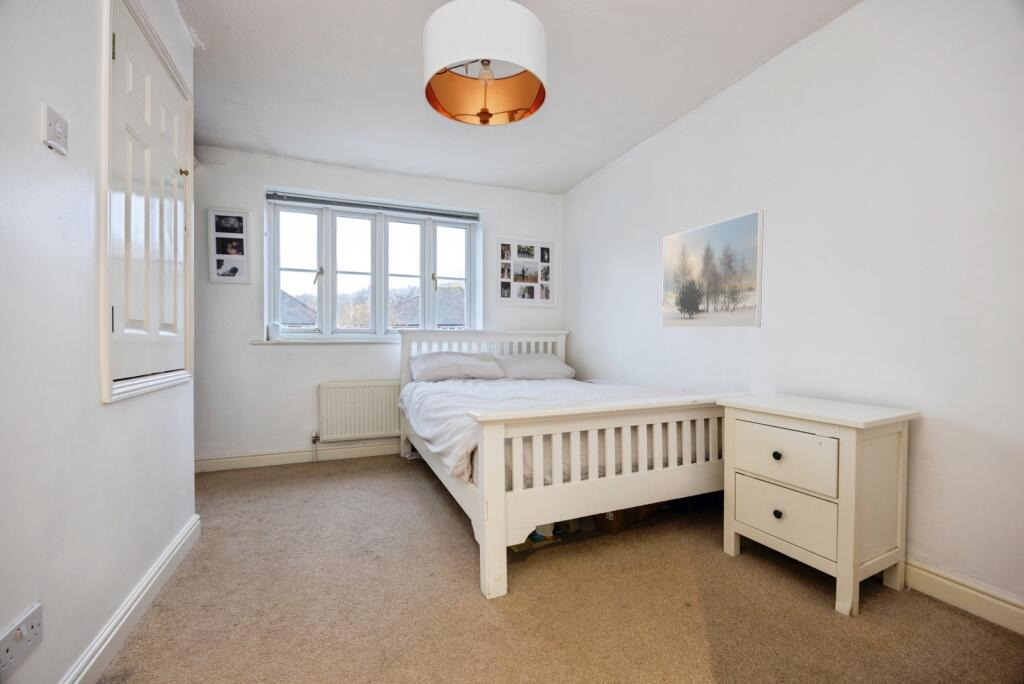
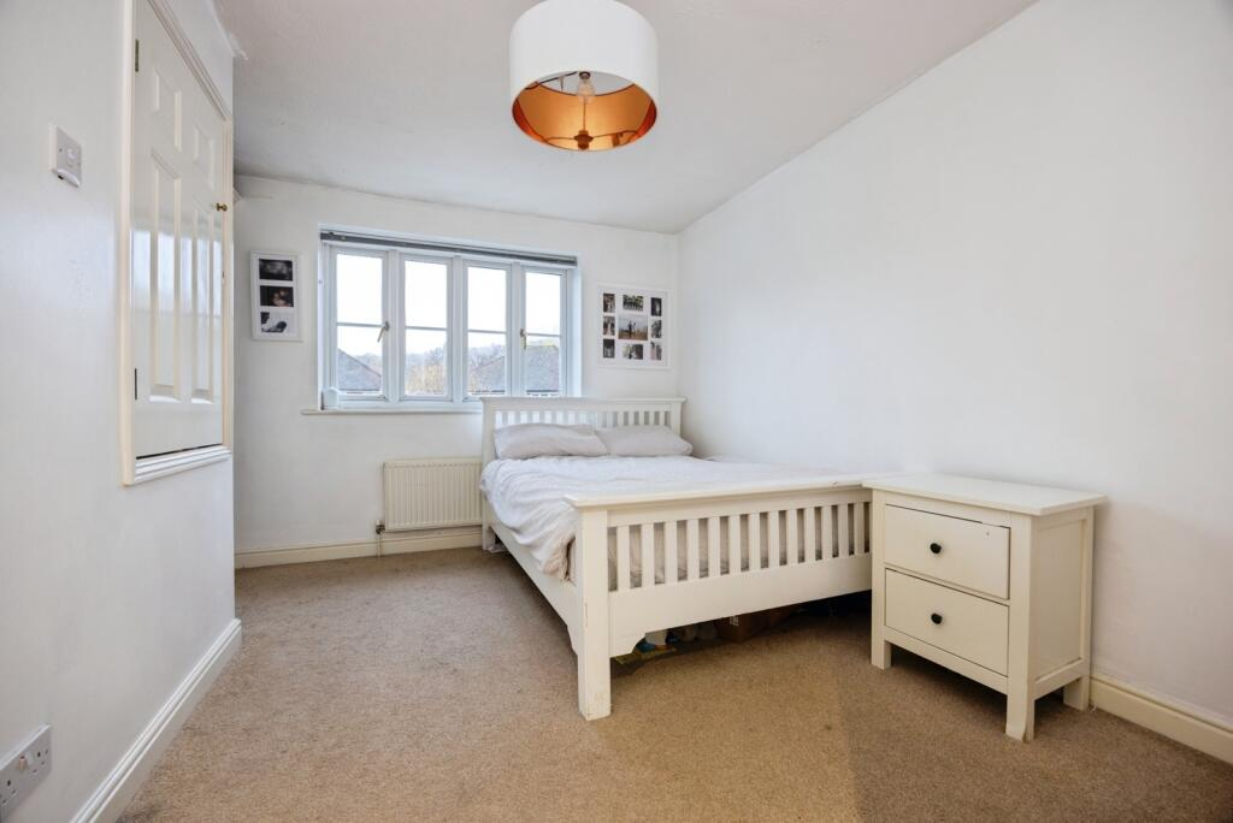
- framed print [661,209,765,329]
